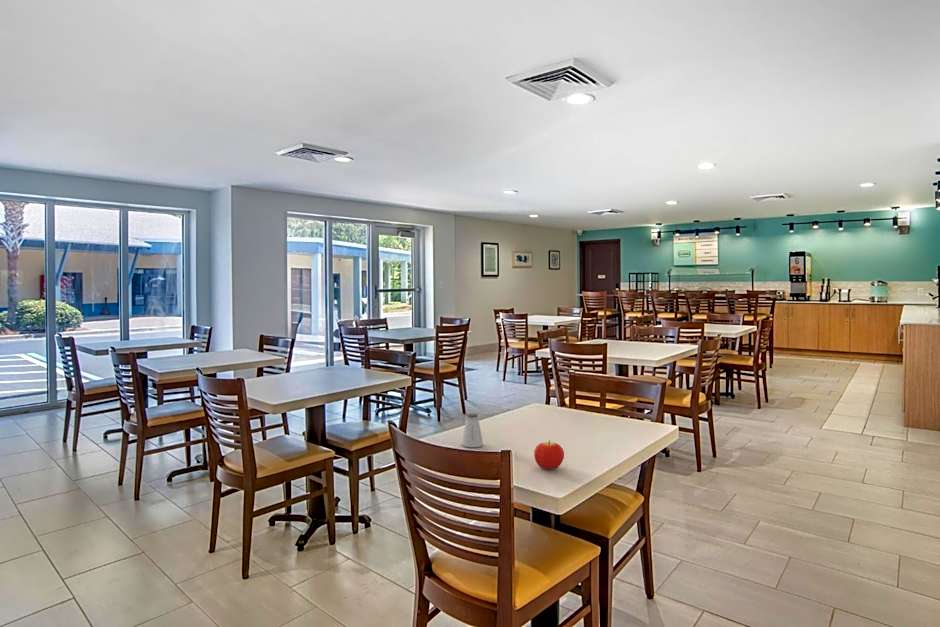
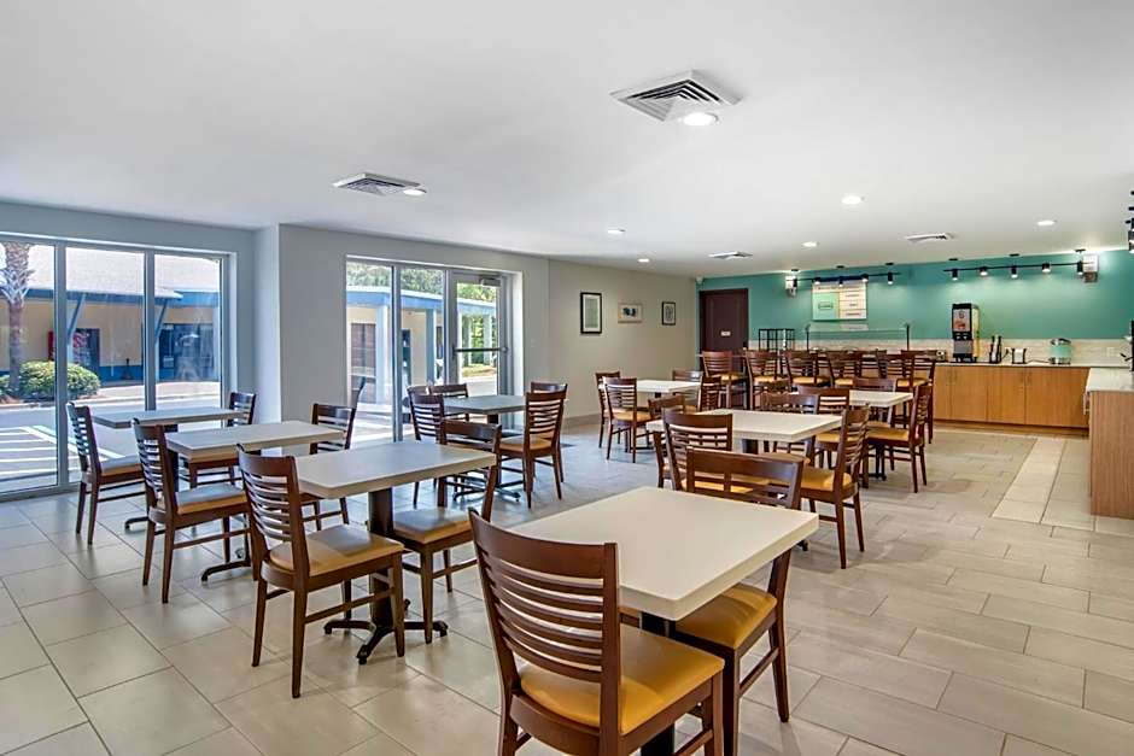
- saltshaker [460,412,484,448]
- fruit [533,439,565,470]
